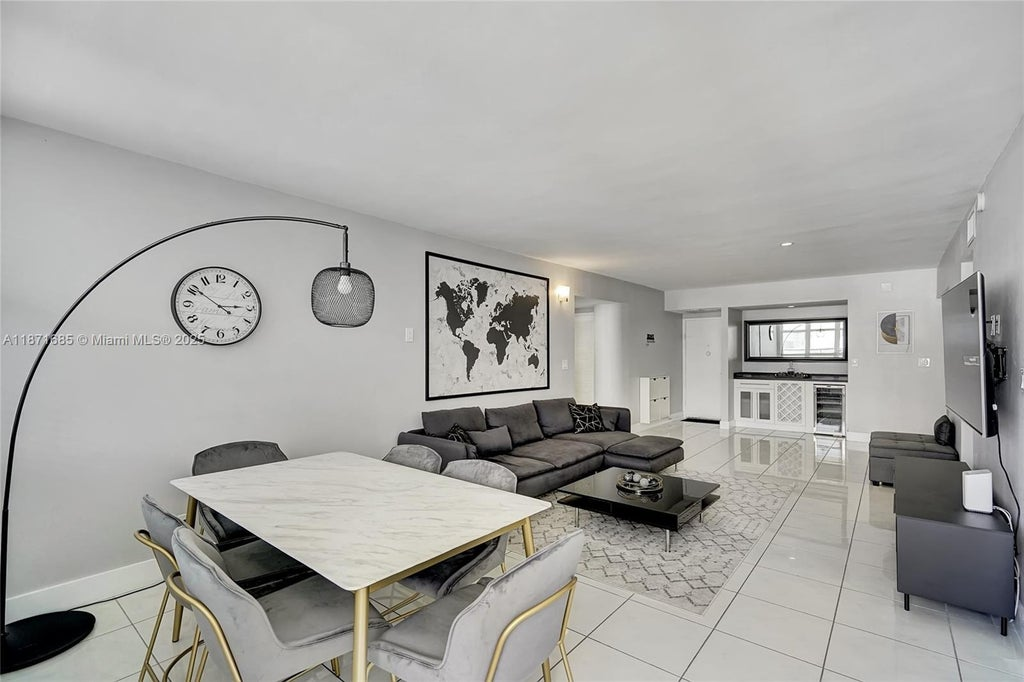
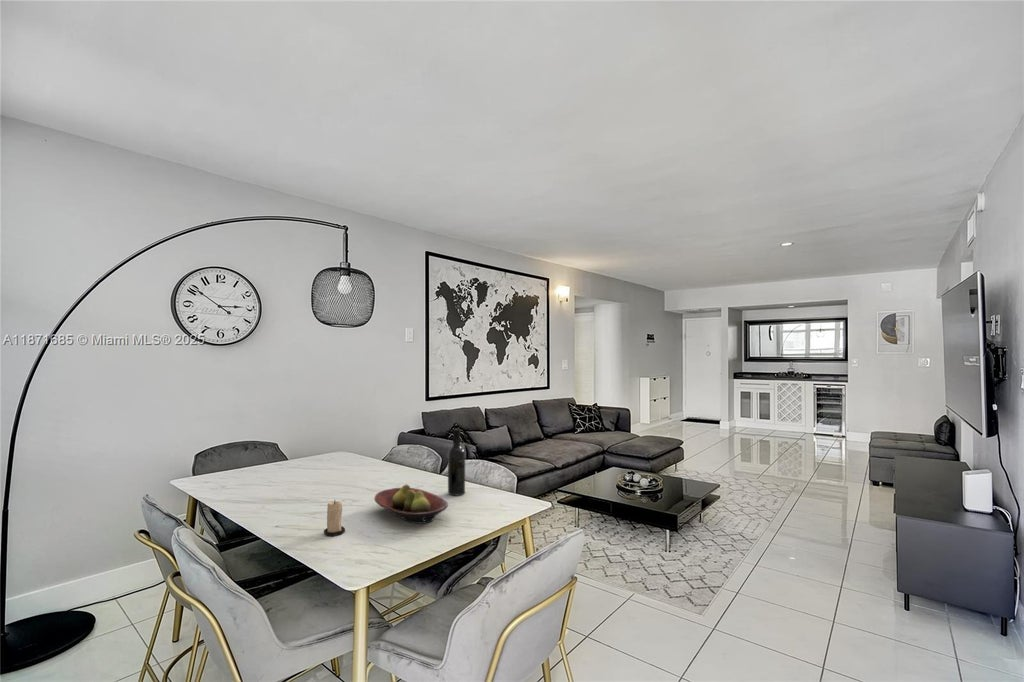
+ wine bottle [447,428,466,496]
+ fruit bowl [373,483,449,525]
+ candle [323,499,346,537]
